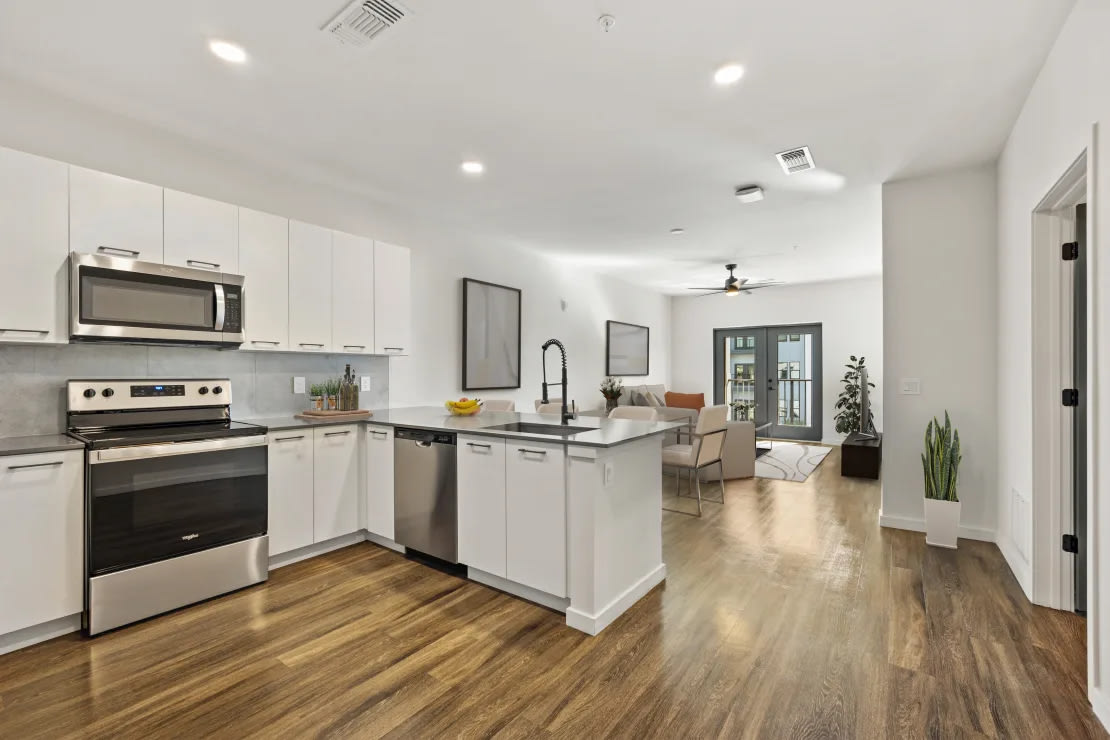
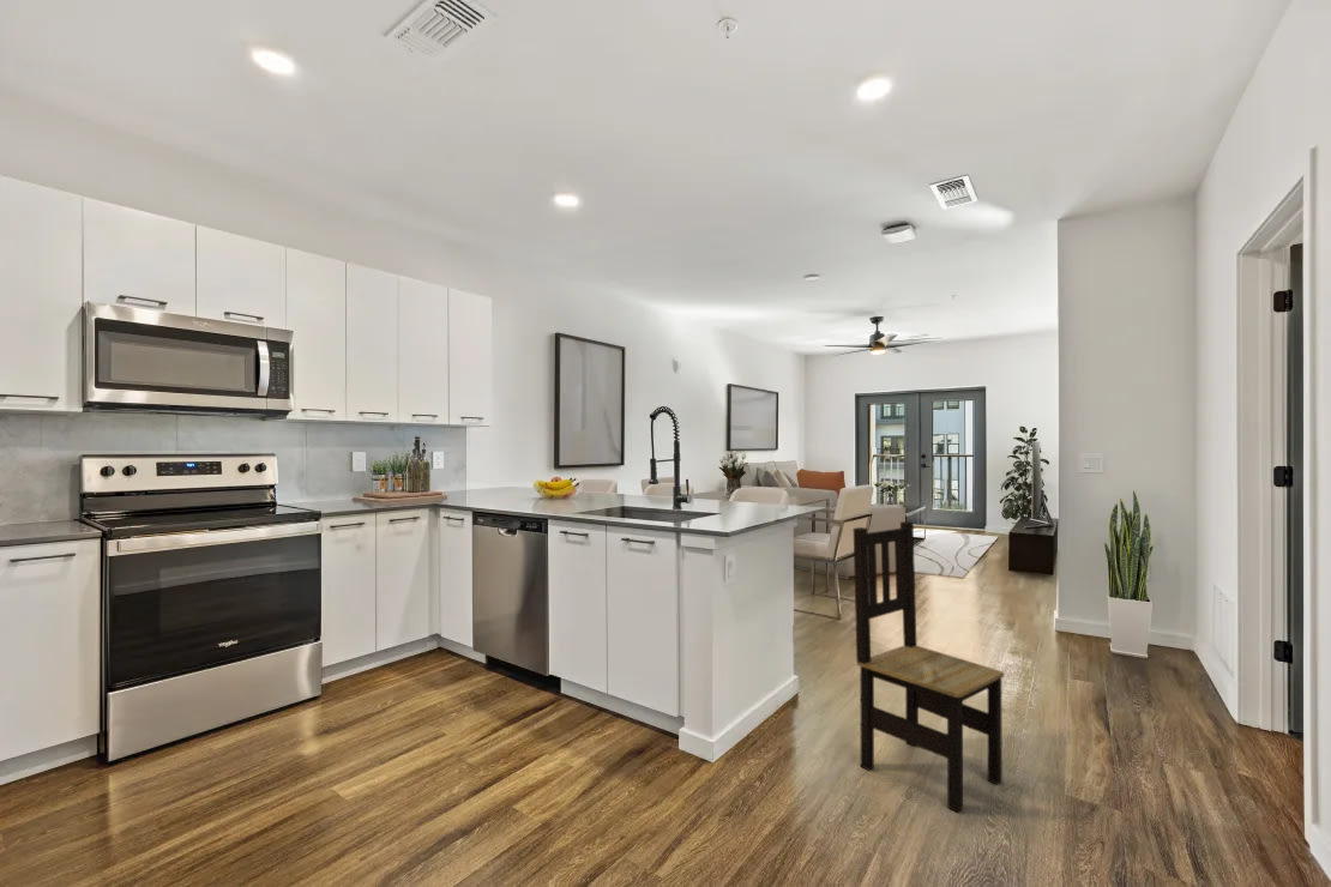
+ dining chair [853,520,1005,814]
